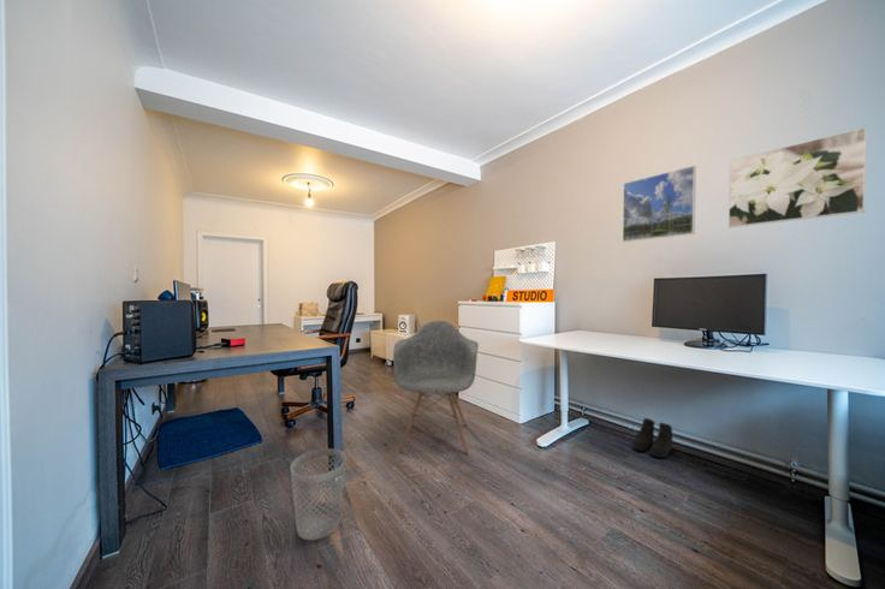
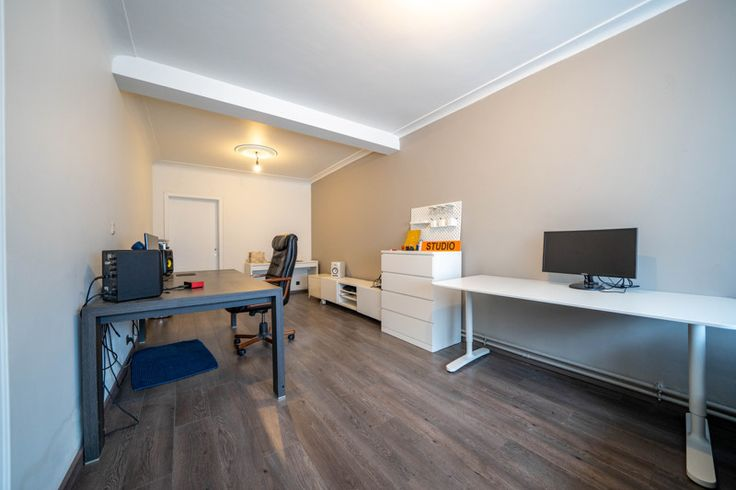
- boots [631,417,675,459]
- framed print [727,126,868,228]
- armchair [392,320,480,456]
- wastebasket [290,447,348,541]
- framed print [622,165,697,243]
